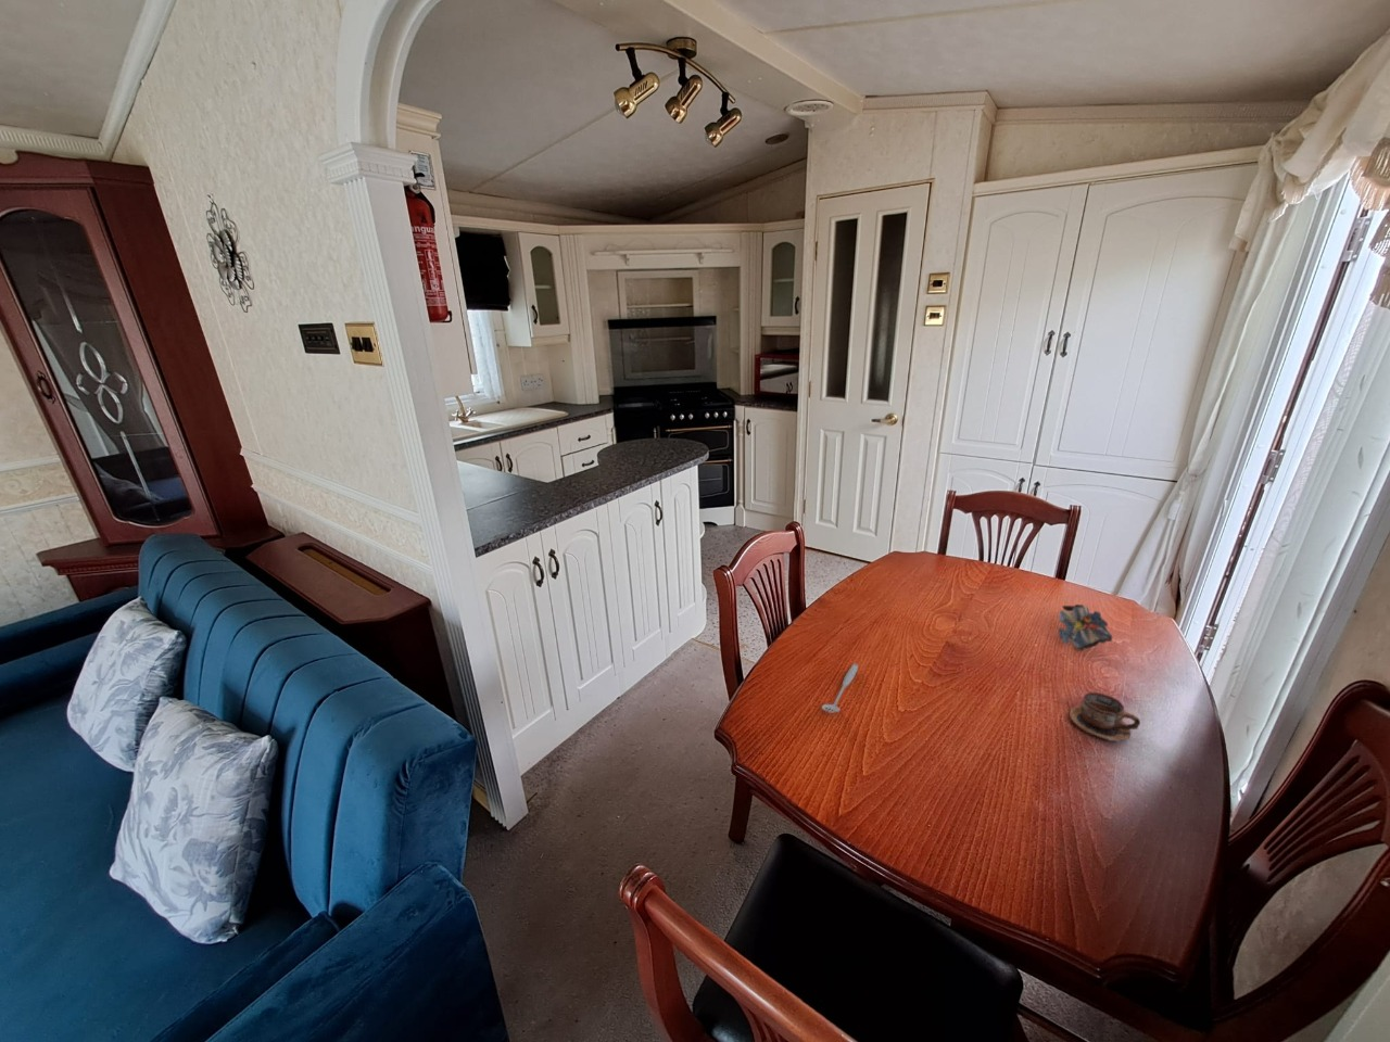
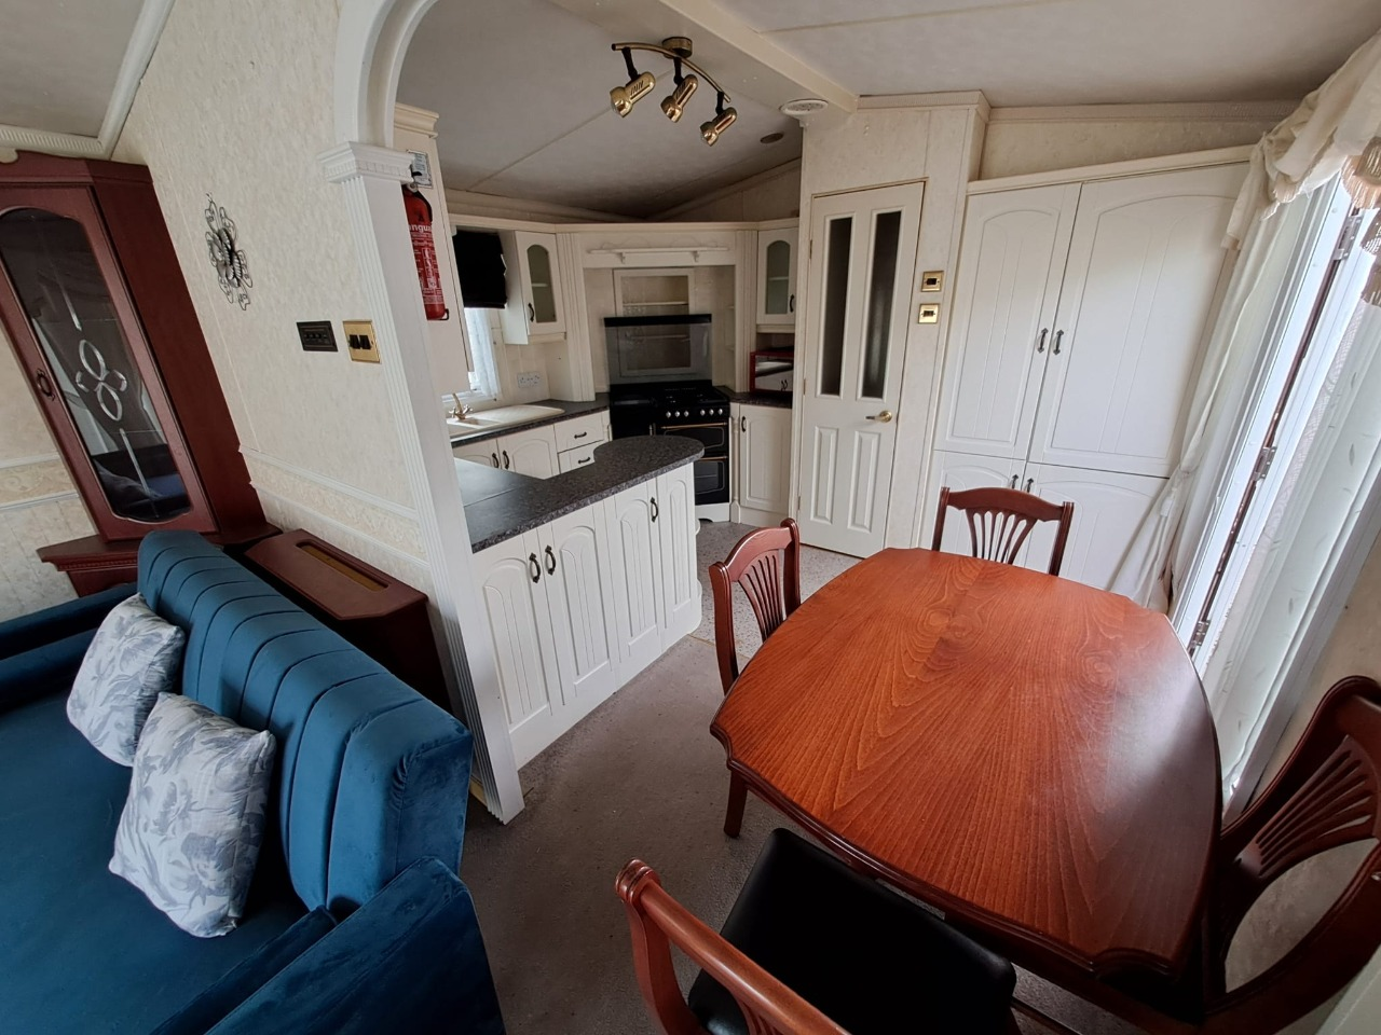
- cup [1068,692,1142,742]
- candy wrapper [1056,603,1113,651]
- spoon [821,663,859,715]
